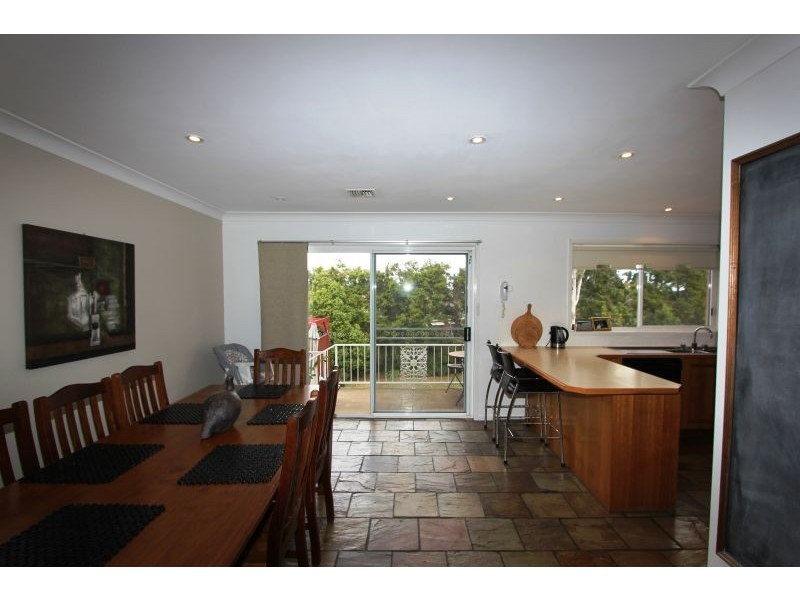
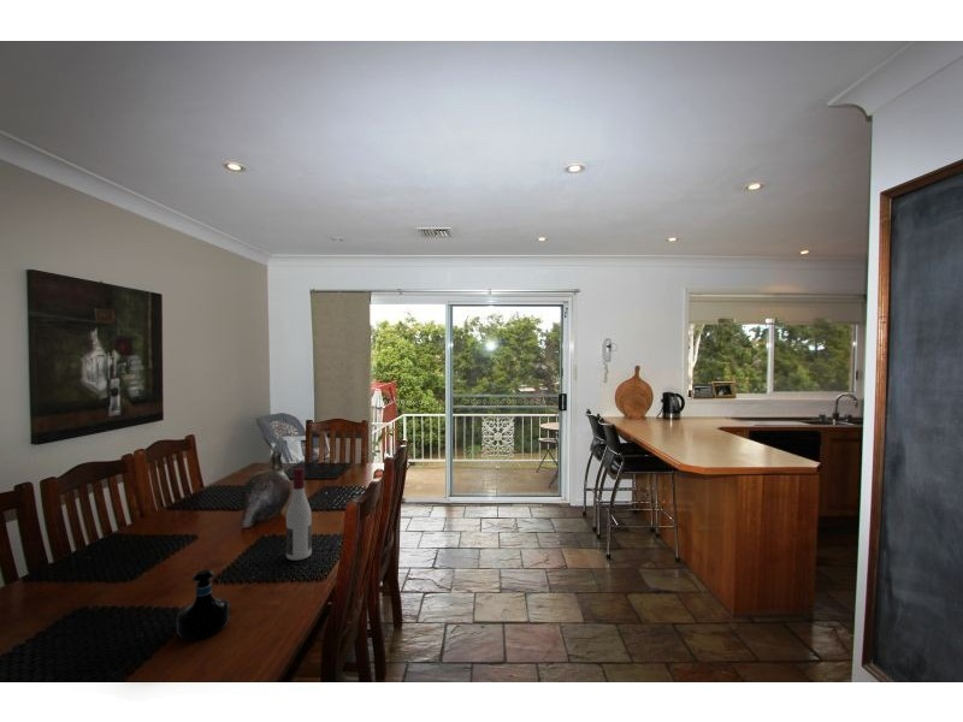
+ alcohol [285,467,313,562]
+ tequila bottle [176,568,231,641]
